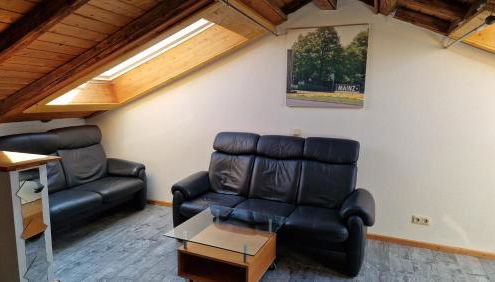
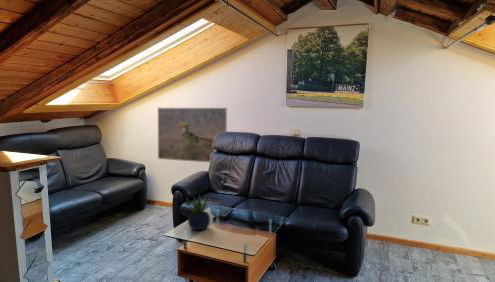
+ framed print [157,107,228,163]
+ potted plant [185,193,211,231]
